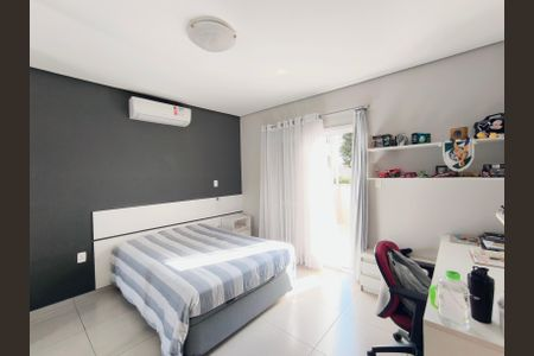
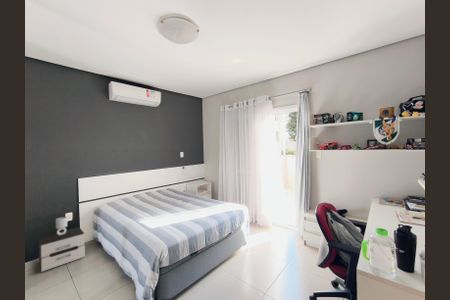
+ nightstand [38,216,86,272]
